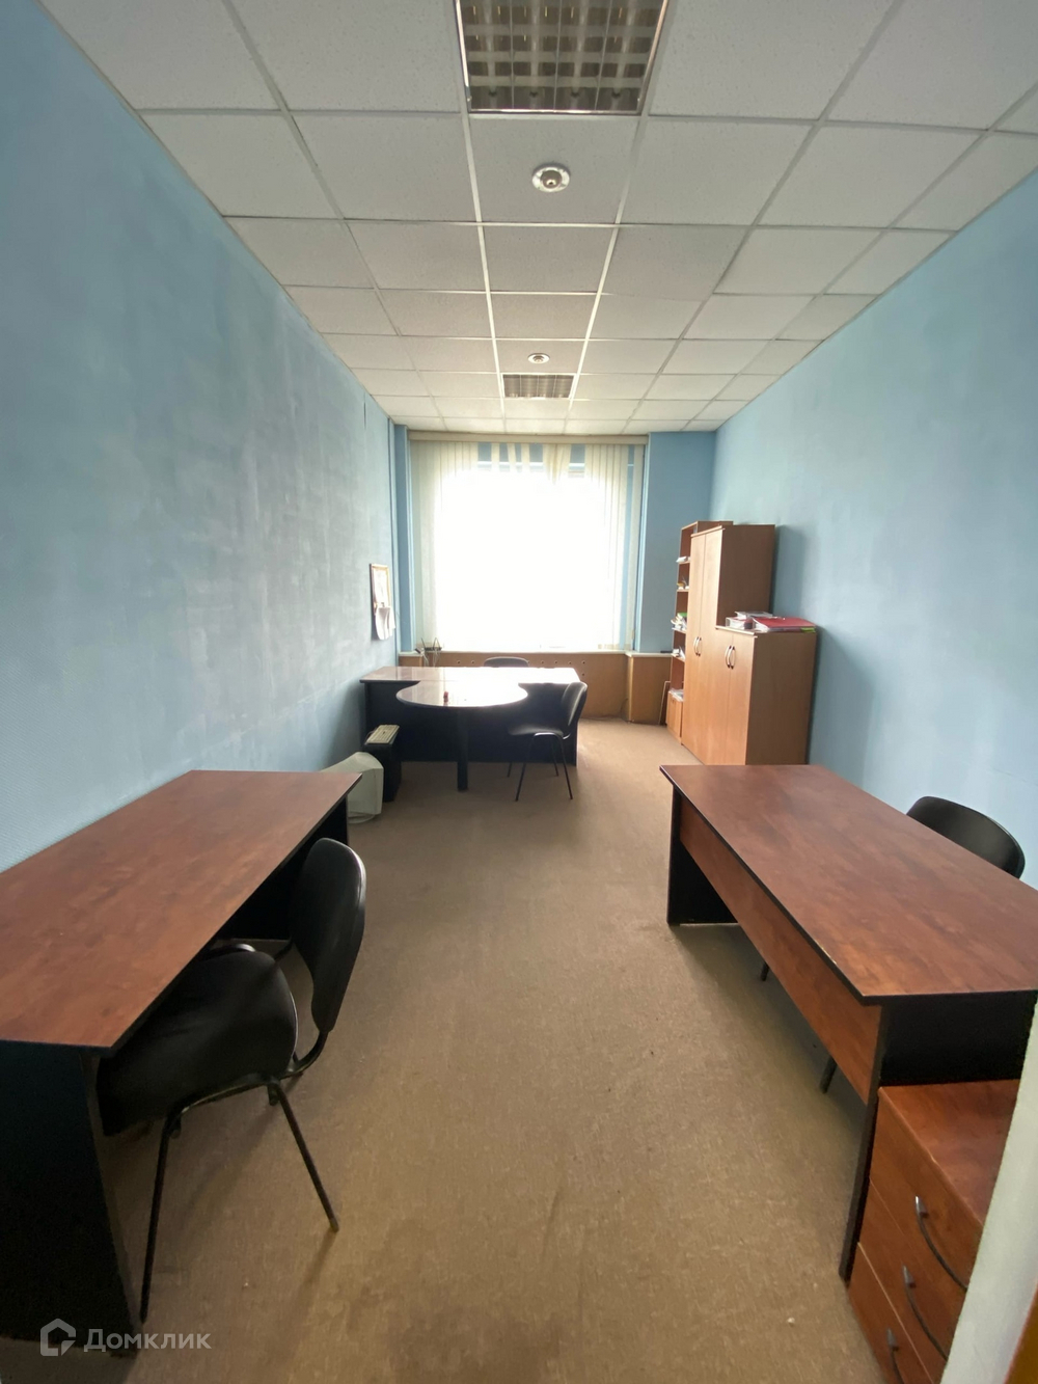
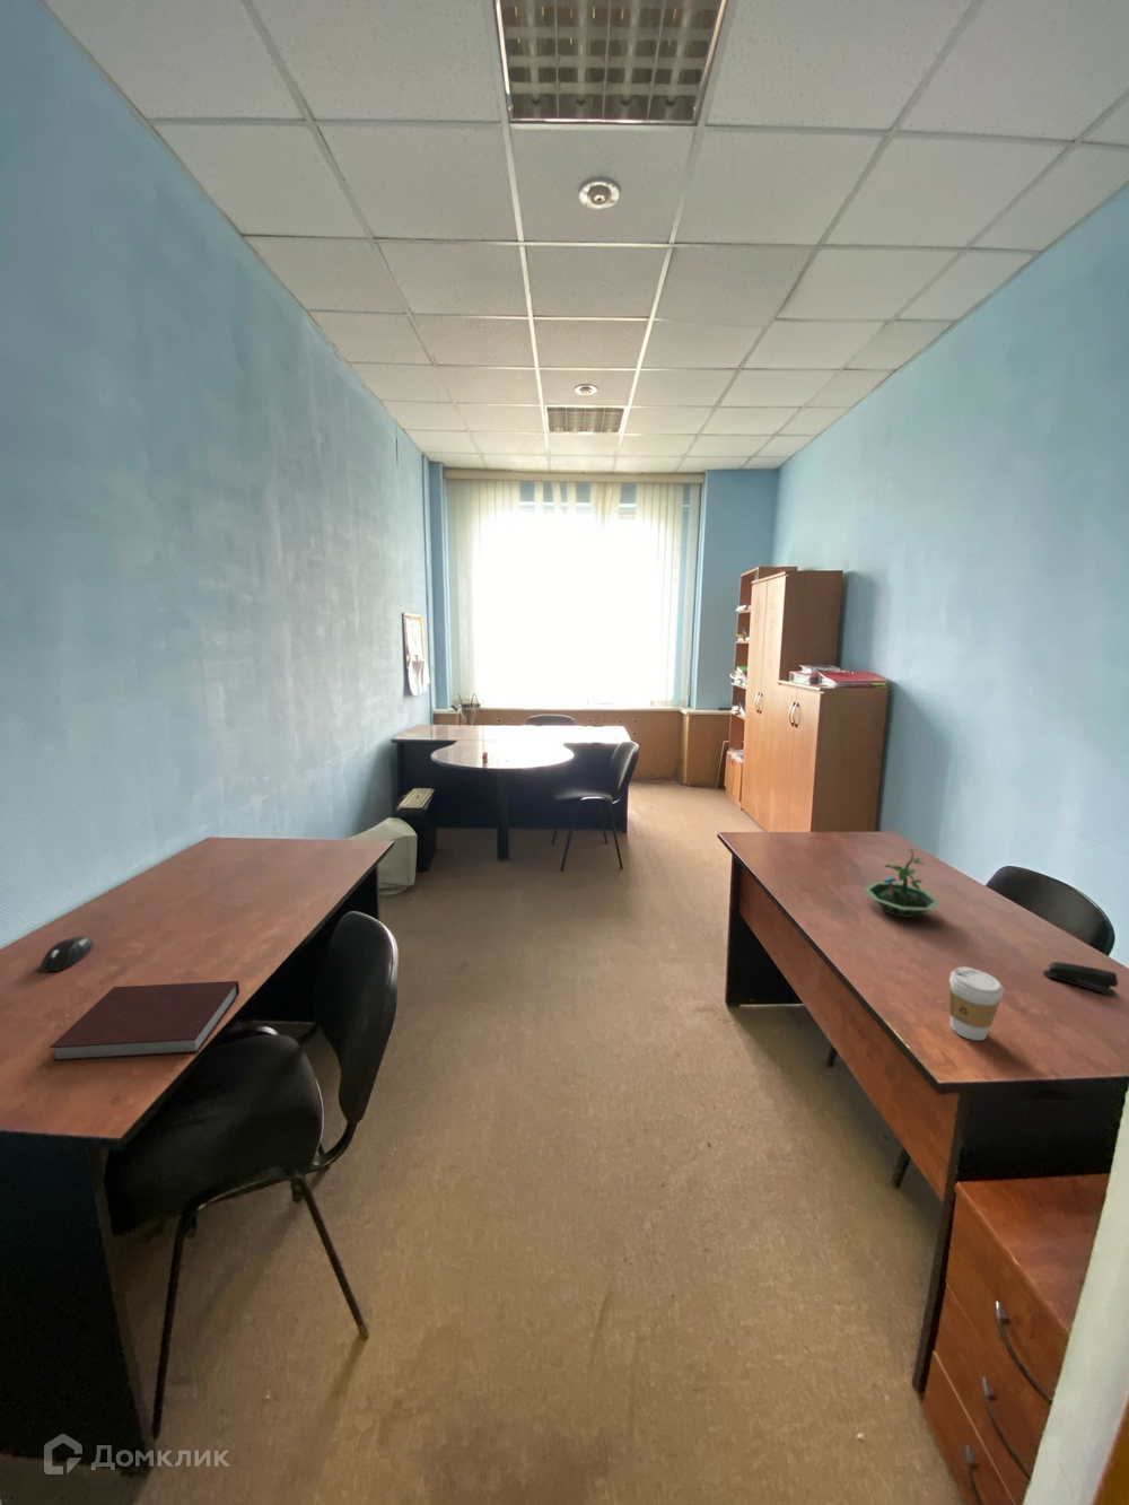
+ coffee cup [948,967,1004,1041]
+ terrarium [862,847,943,919]
+ stapler [1042,961,1118,997]
+ notebook [49,980,241,1063]
+ mouse [38,935,95,974]
